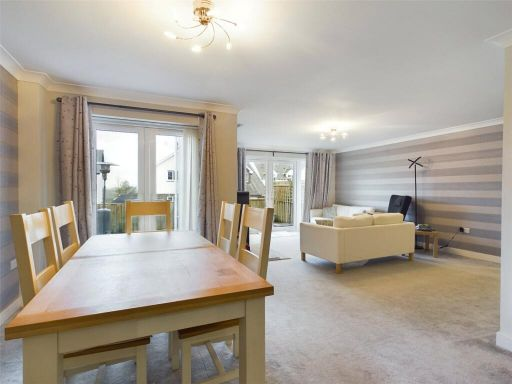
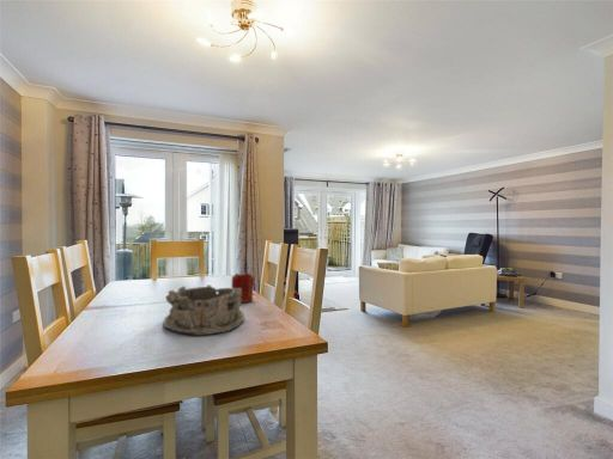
+ candle [230,269,255,304]
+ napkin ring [162,283,245,336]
